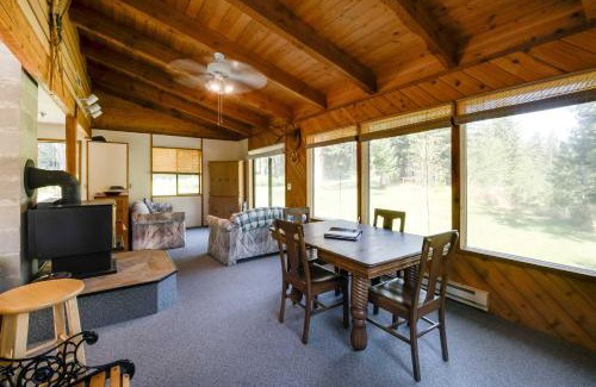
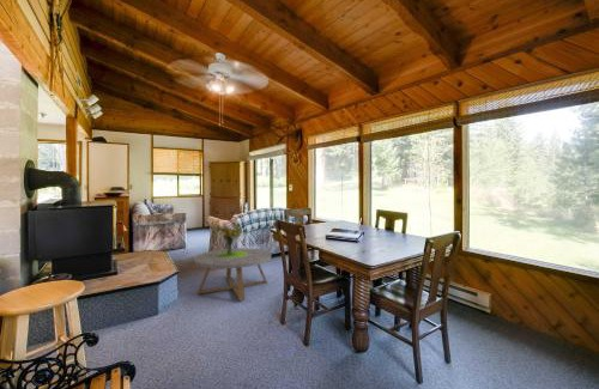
+ coffee table [193,247,272,302]
+ bouquet [211,220,248,259]
